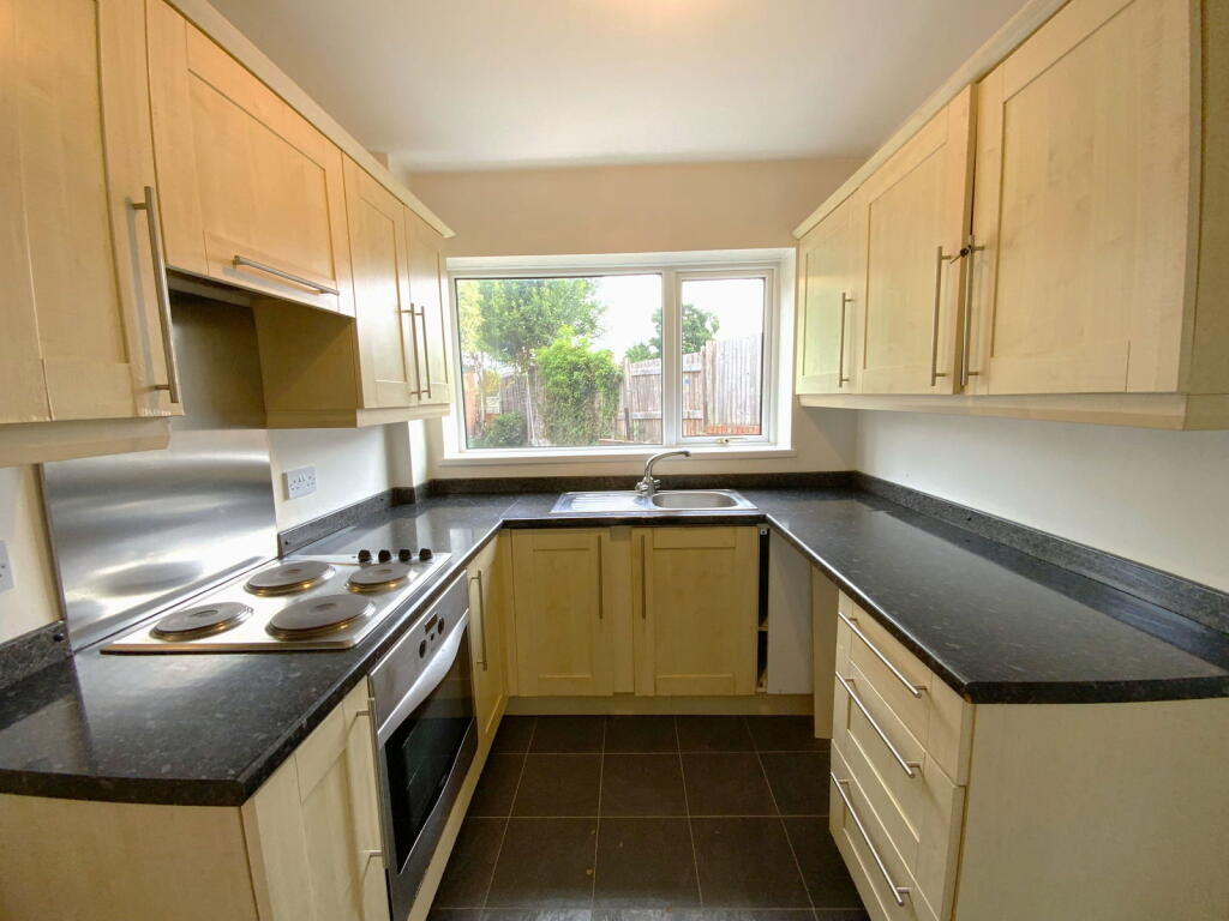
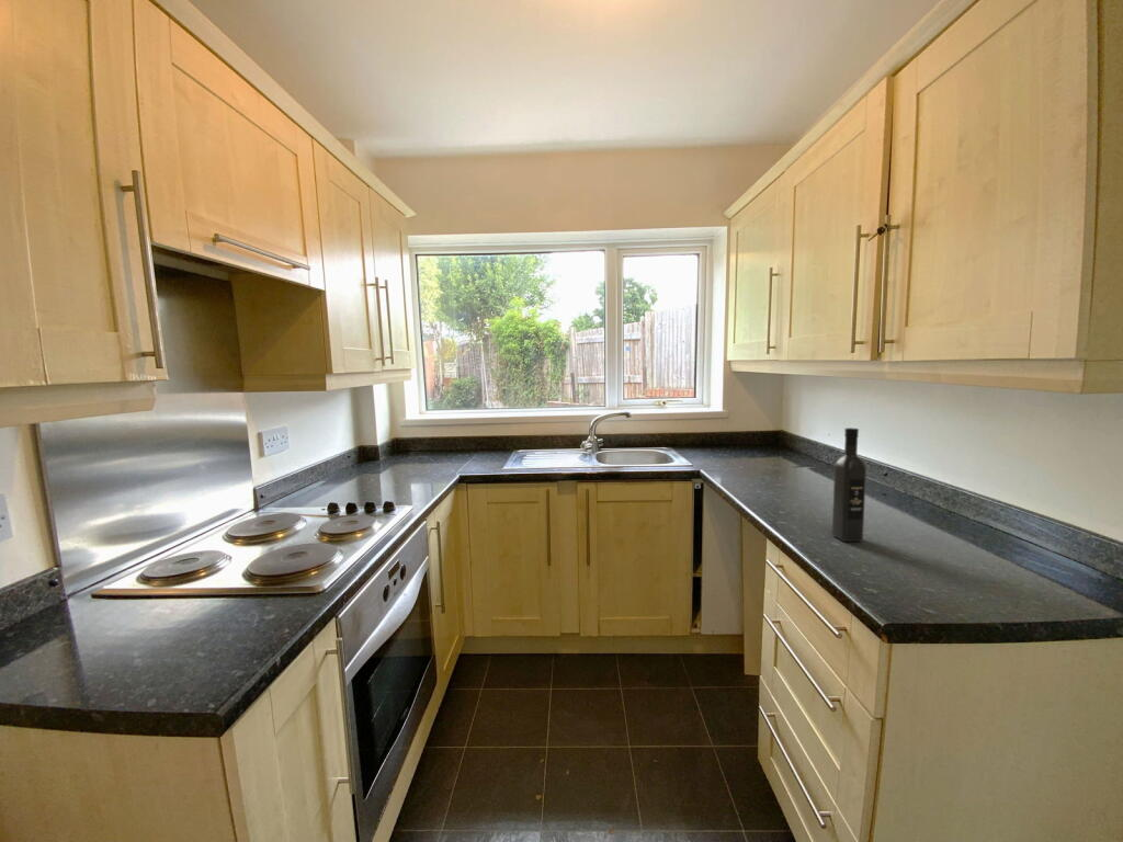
+ wine bottle [831,426,867,543]
